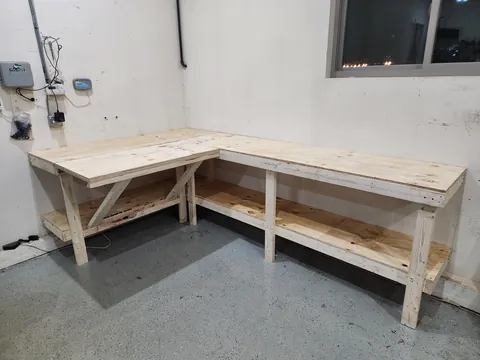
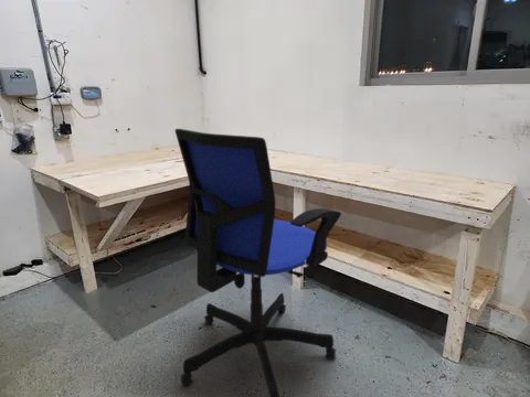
+ office chair [174,128,342,397]
